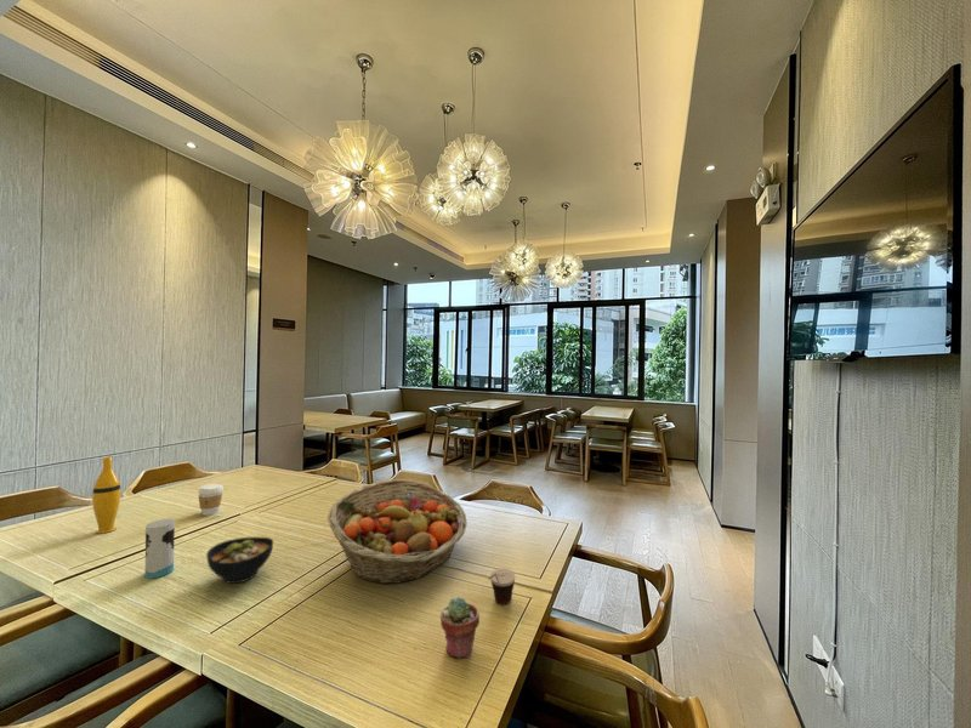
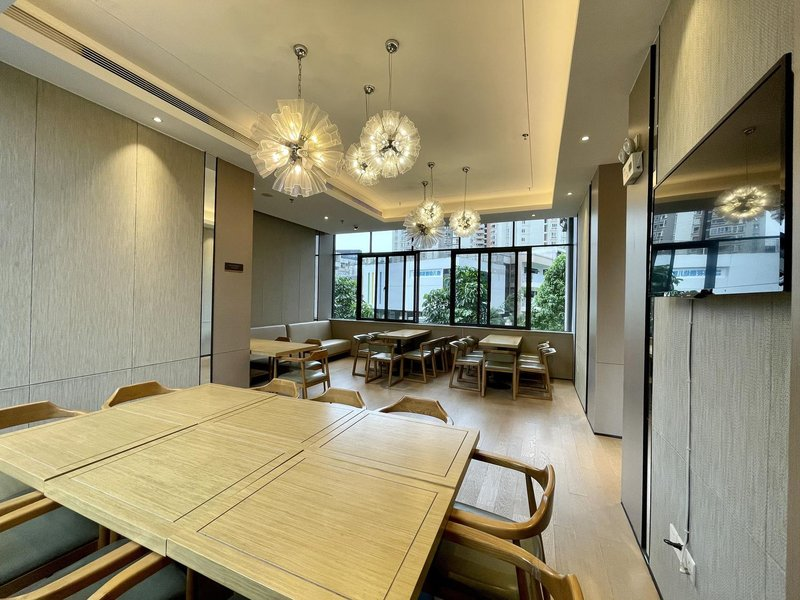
- bowl [205,536,274,585]
- coffee cup [198,483,225,517]
- cup [143,518,176,579]
- vase [91,455,123,535]
- potted succulent [439,596,481,660]
- cup [488,567,517,605]
- fruit basket [326,478,467,585]
